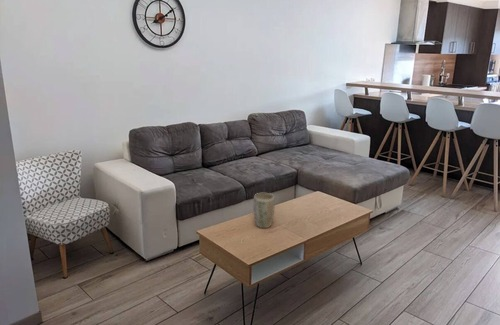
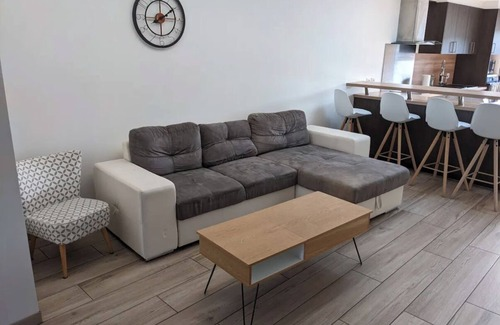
- plant pot [253,192,275,229]
